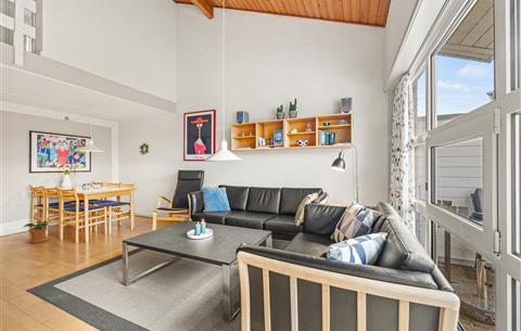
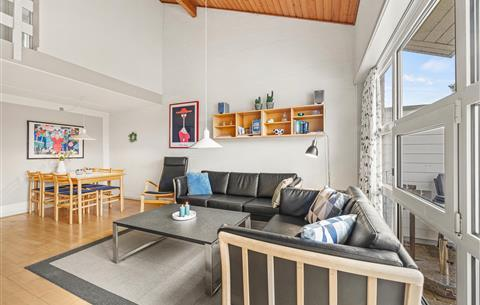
- potted plant [22,220,50,244]
